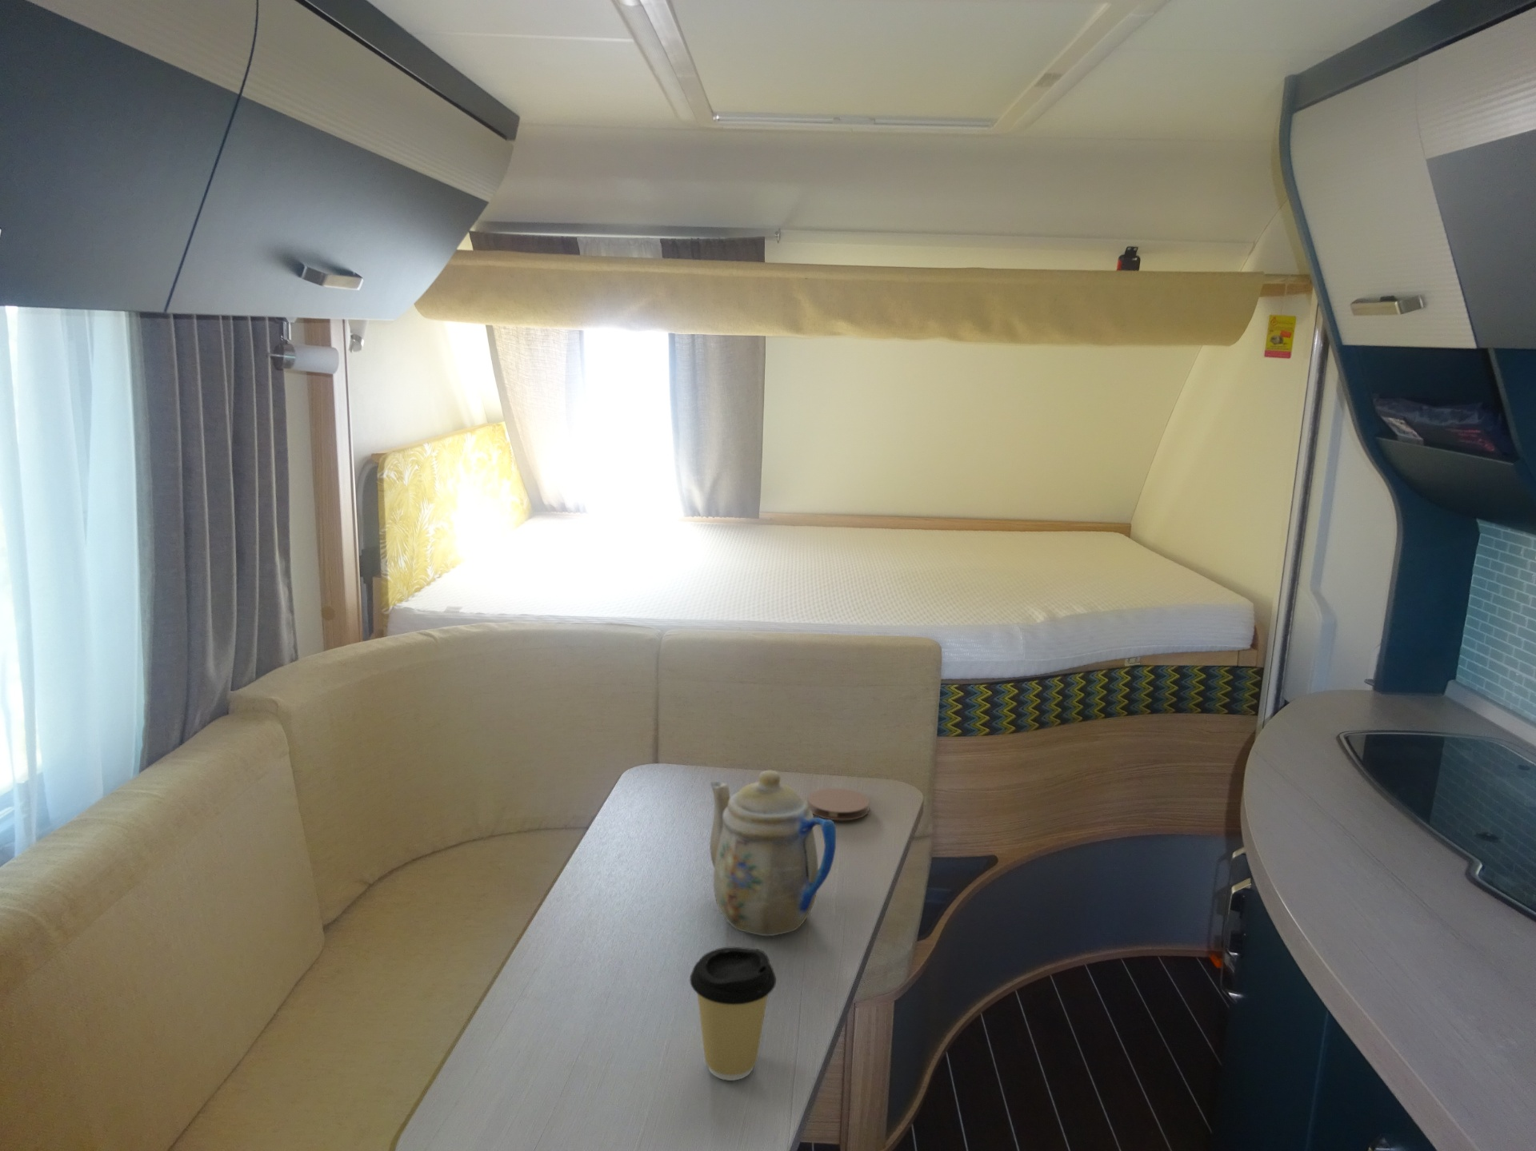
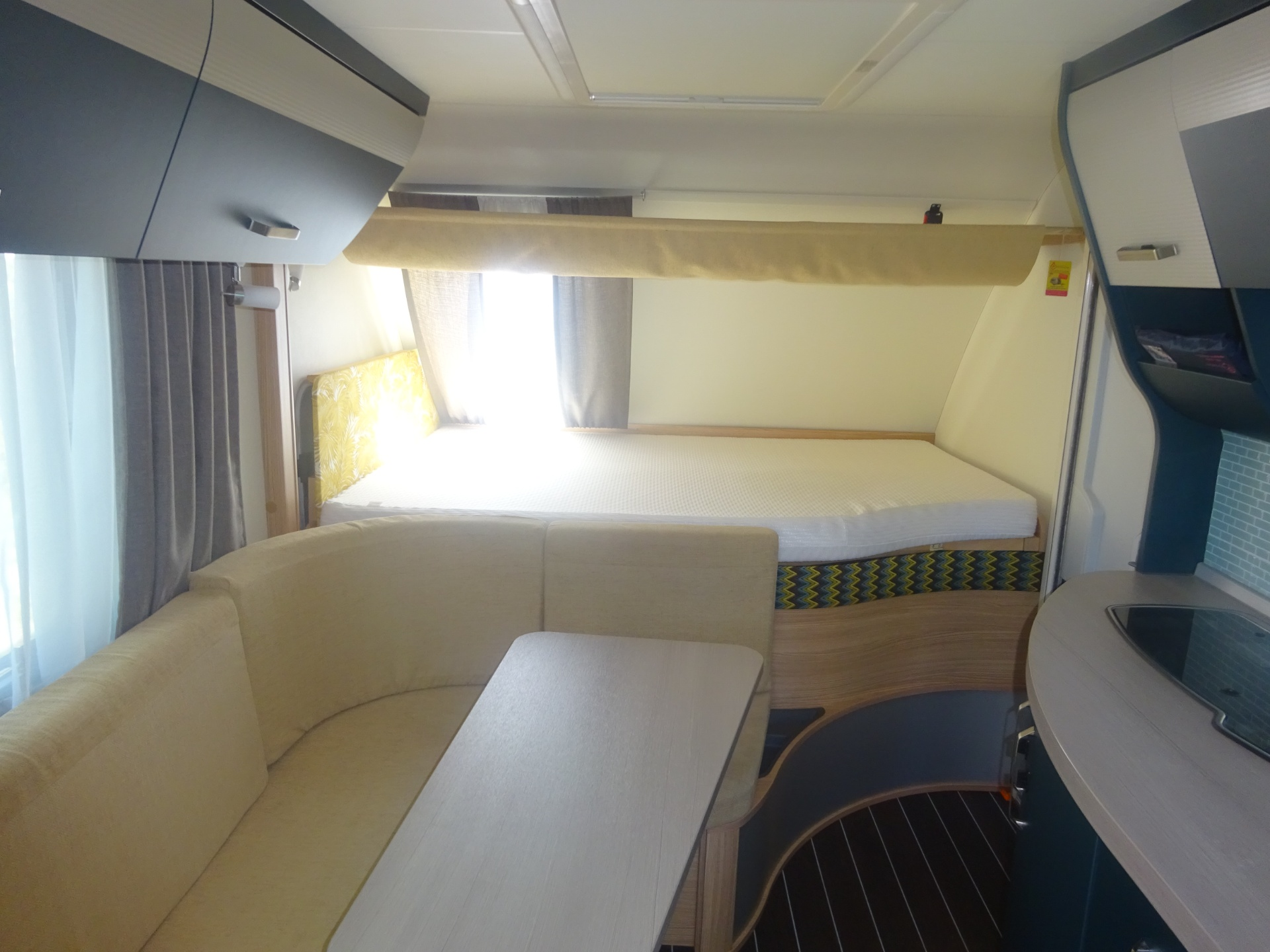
- coaster [807,787,871,821]
- coffee cup [689,947,776,1081]
- teapot [709,770,837,937]
